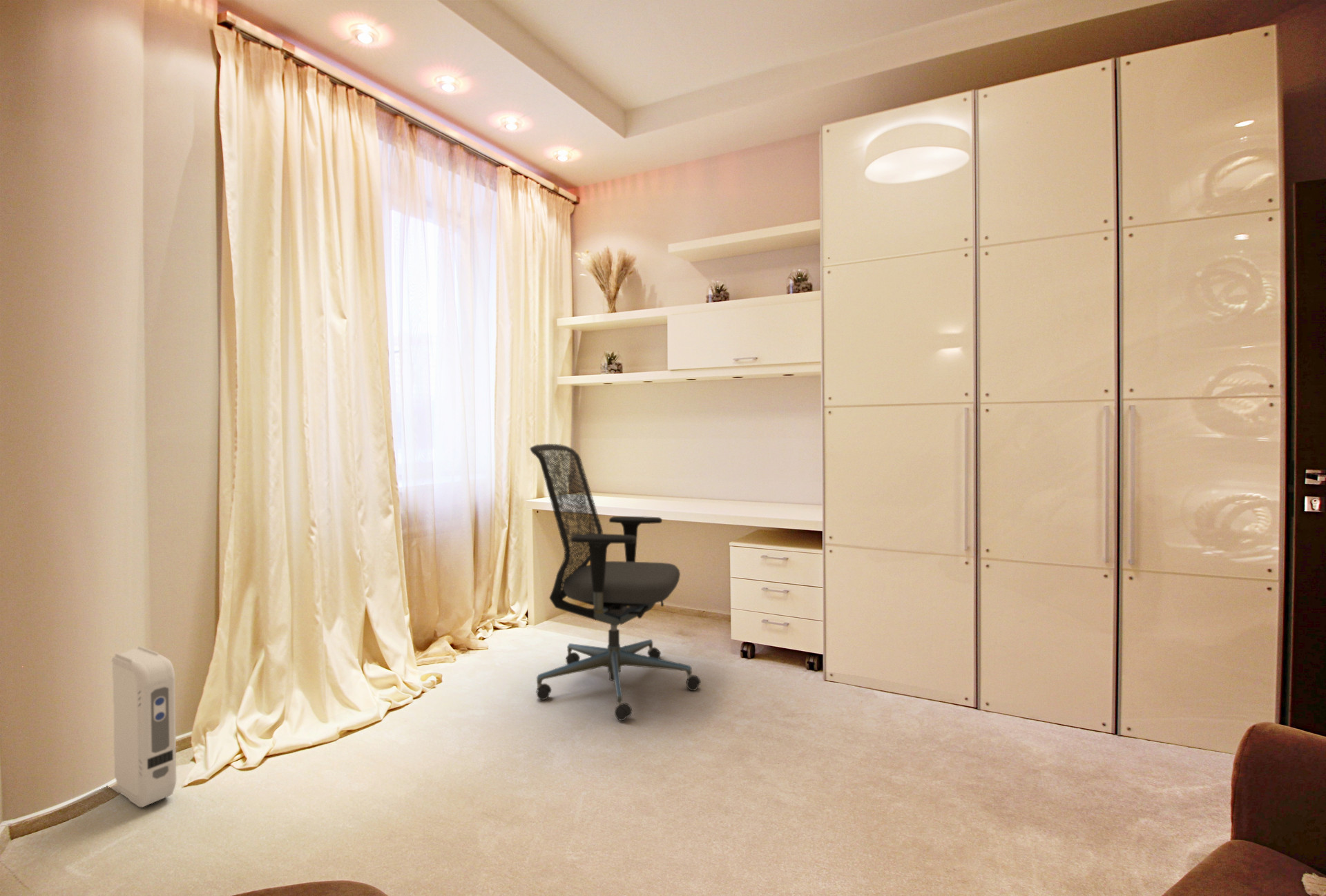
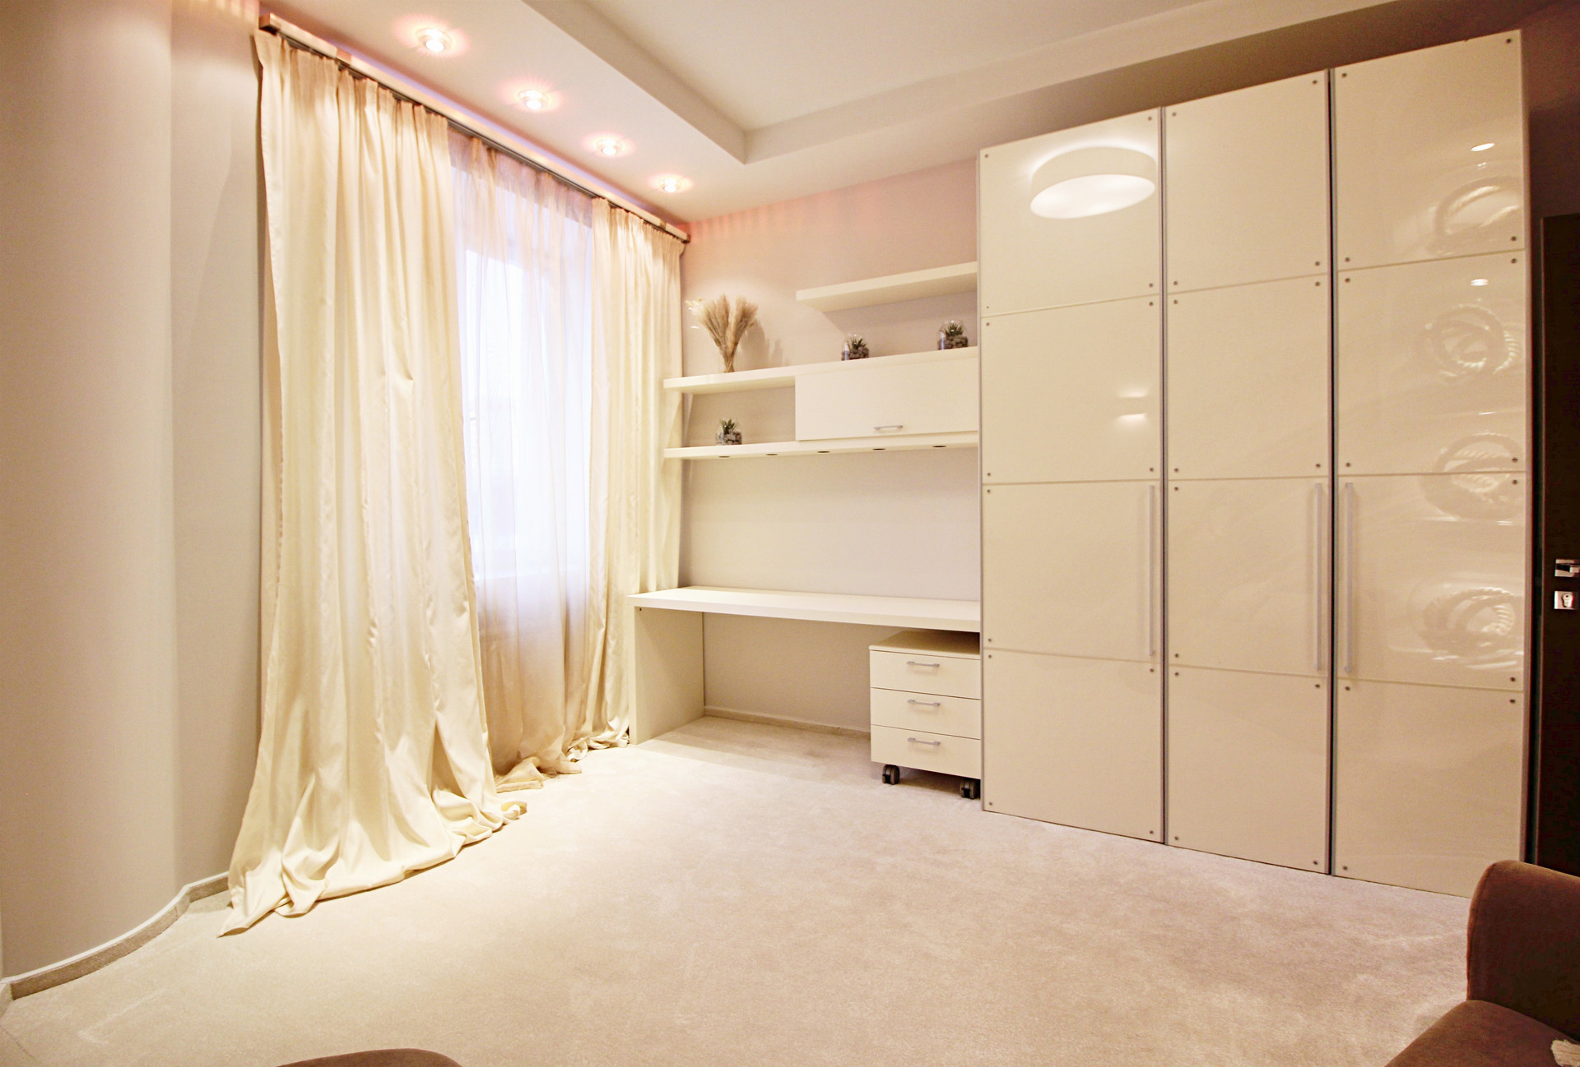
- office chair [529,443,702,721]
- air purifier [110,645,177,808]
